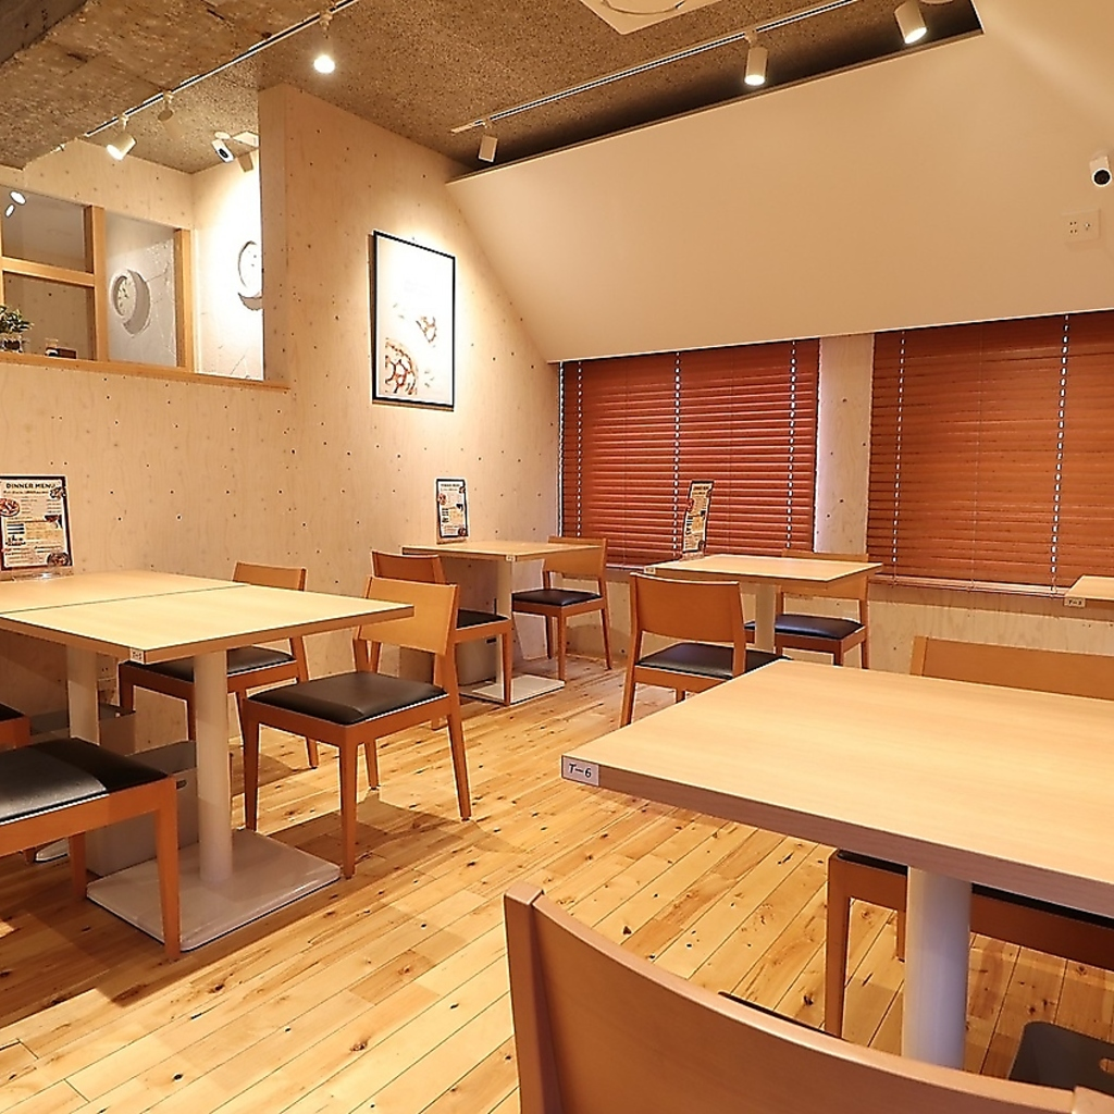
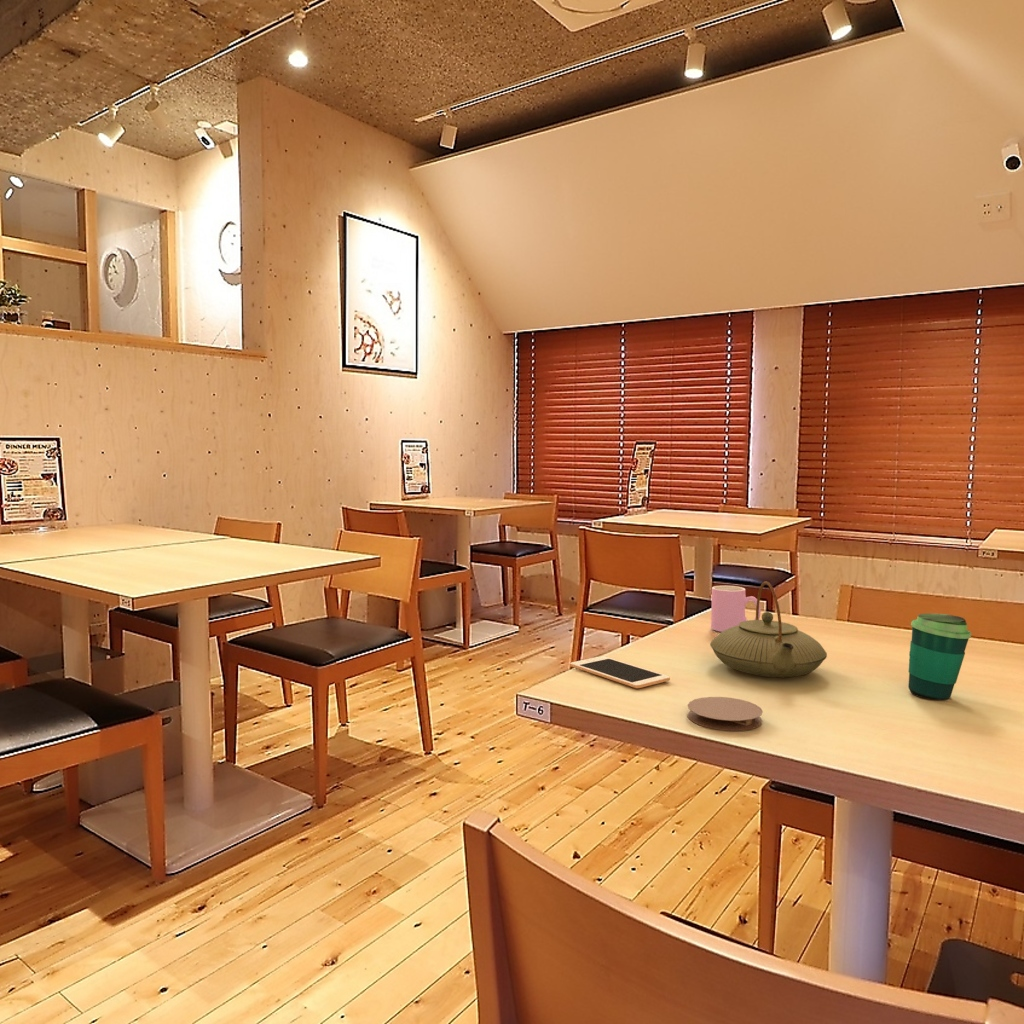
+ cup [907,612,972,701]
+ teapot [709,580,828,678]
+ coaster [686,696,764,732]
+ cell phone [569,655,671,689]
+ cup [710,585,762,632]
